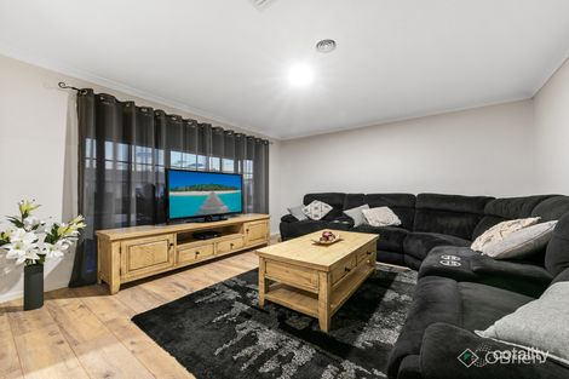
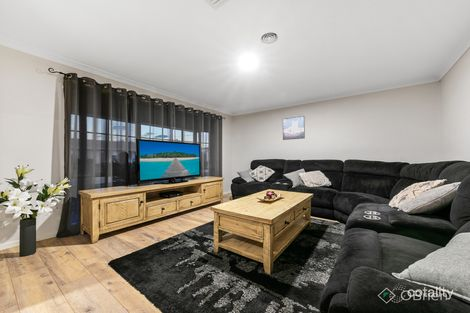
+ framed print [282,115,306,141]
